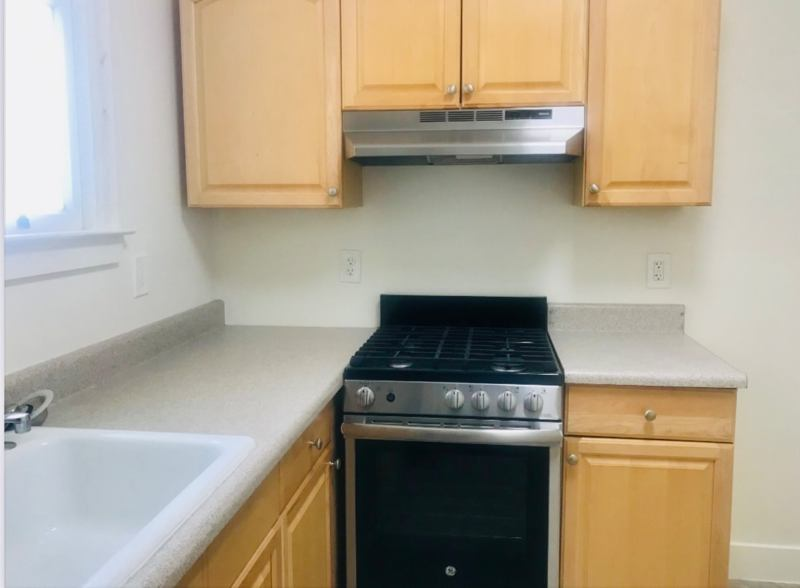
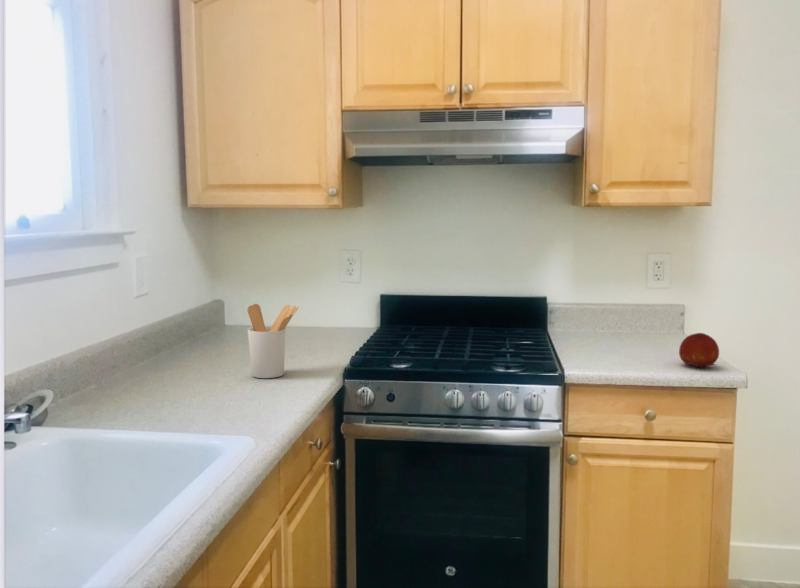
+ utensil holder [246,303,299,379]
+ fruit [678,332,720,370]
